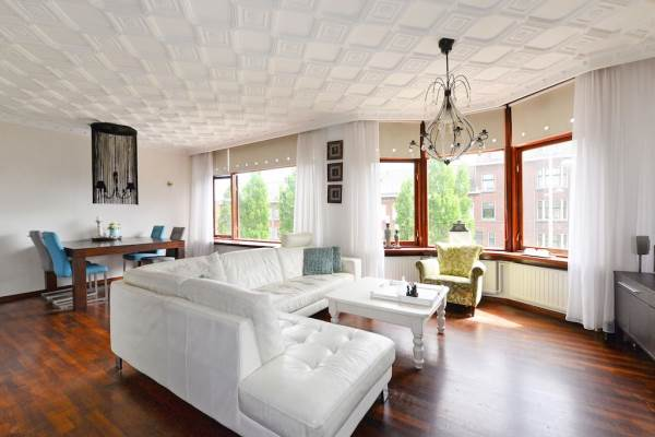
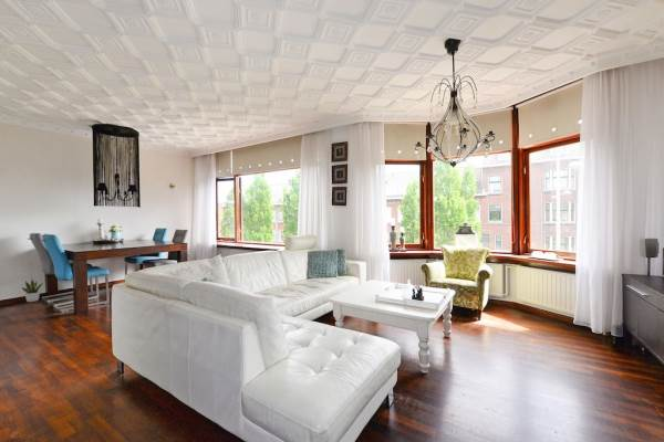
+ potted plant [21,278,43,303]
